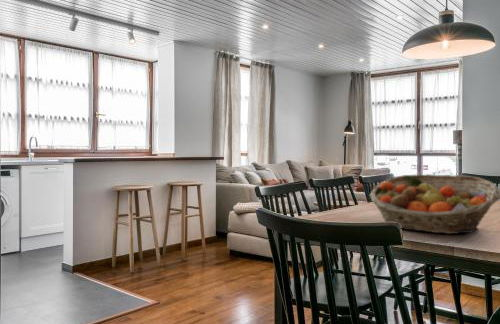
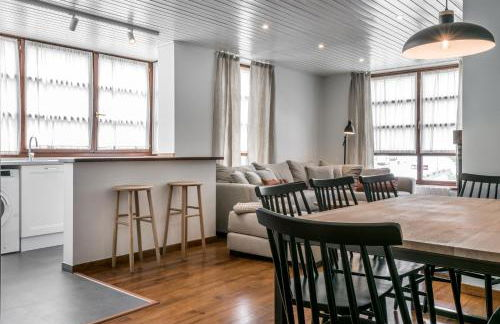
- fruit basket [368,174,500,235]
